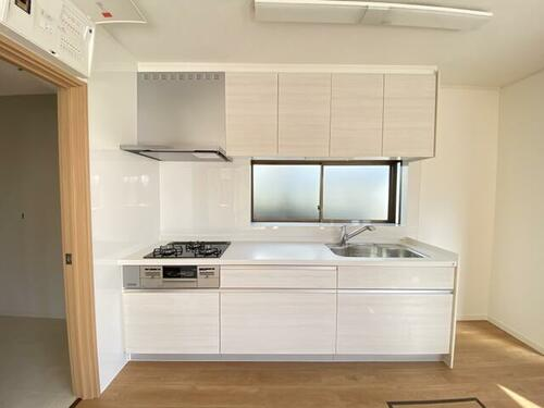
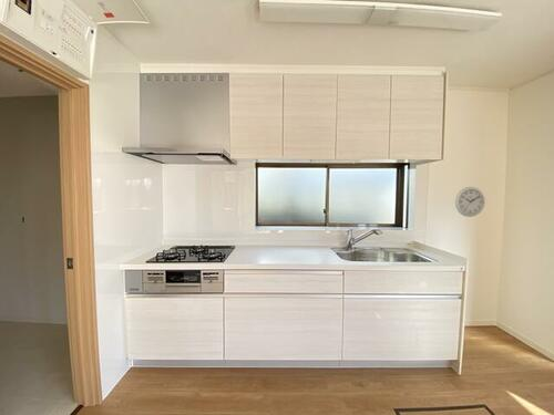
+ wall clock [454,186,486,218]
